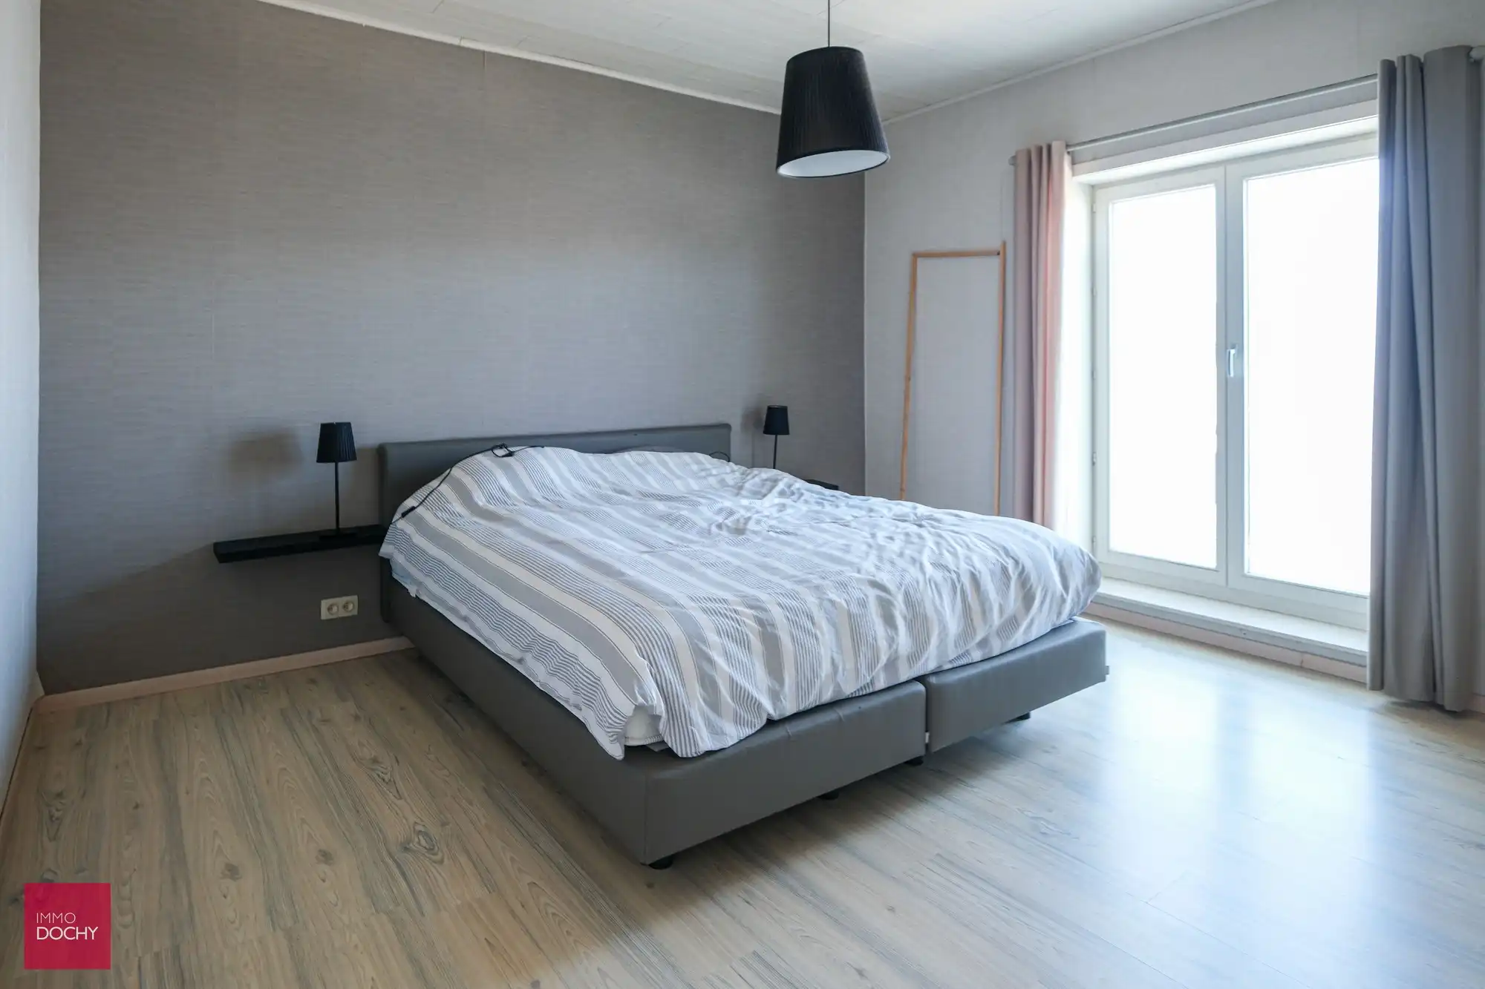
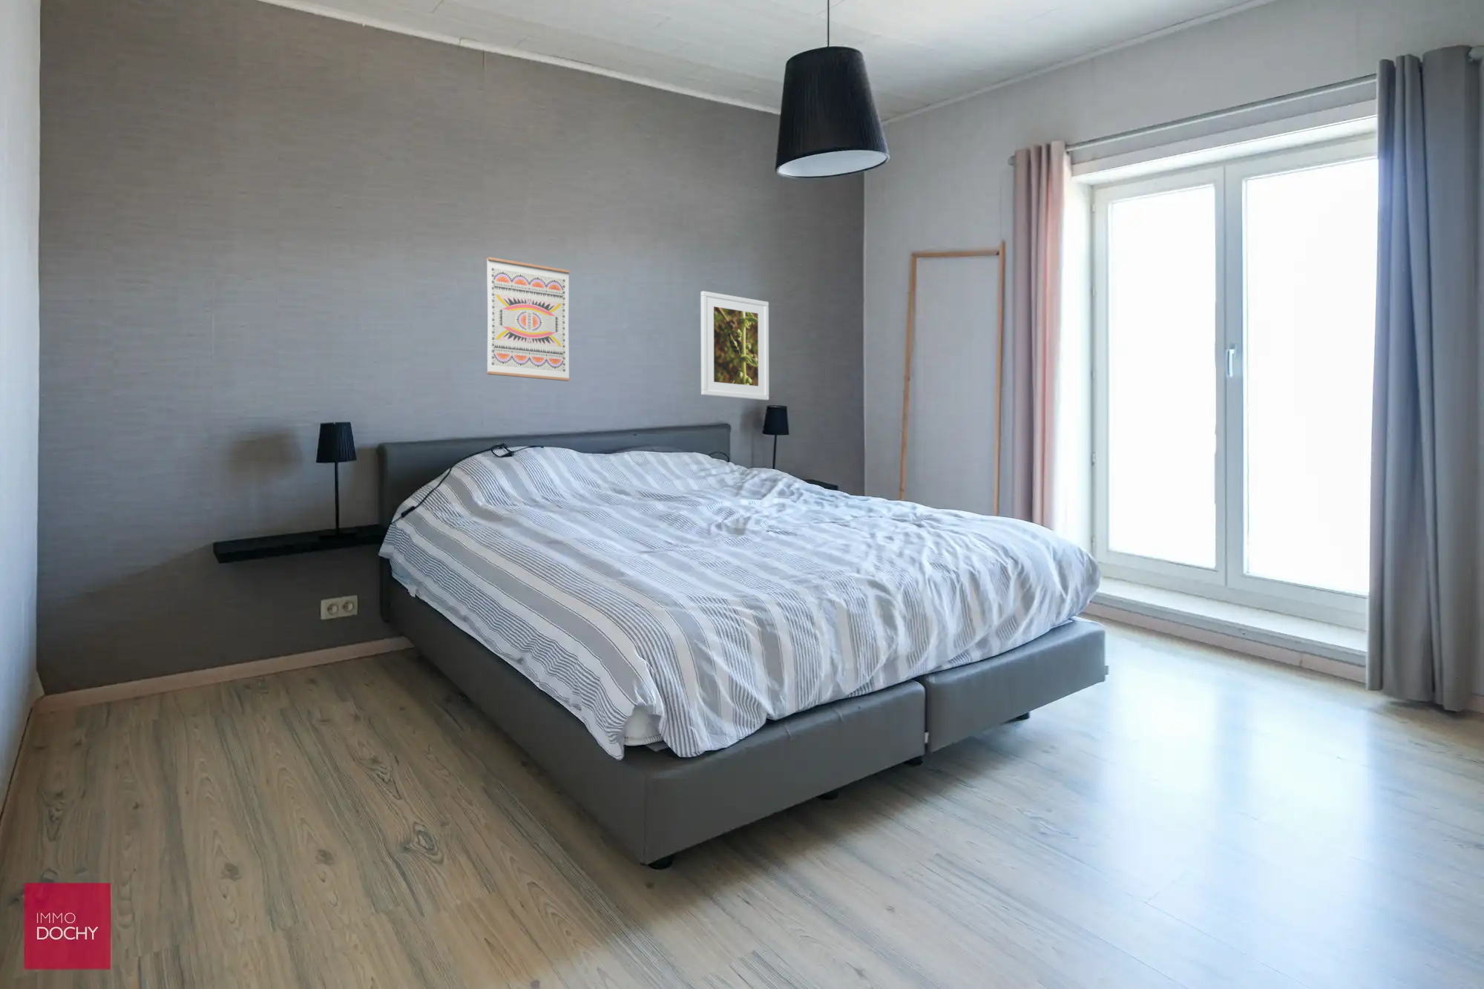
+ wall art [485,256,570,382]
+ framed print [700,290,769,401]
